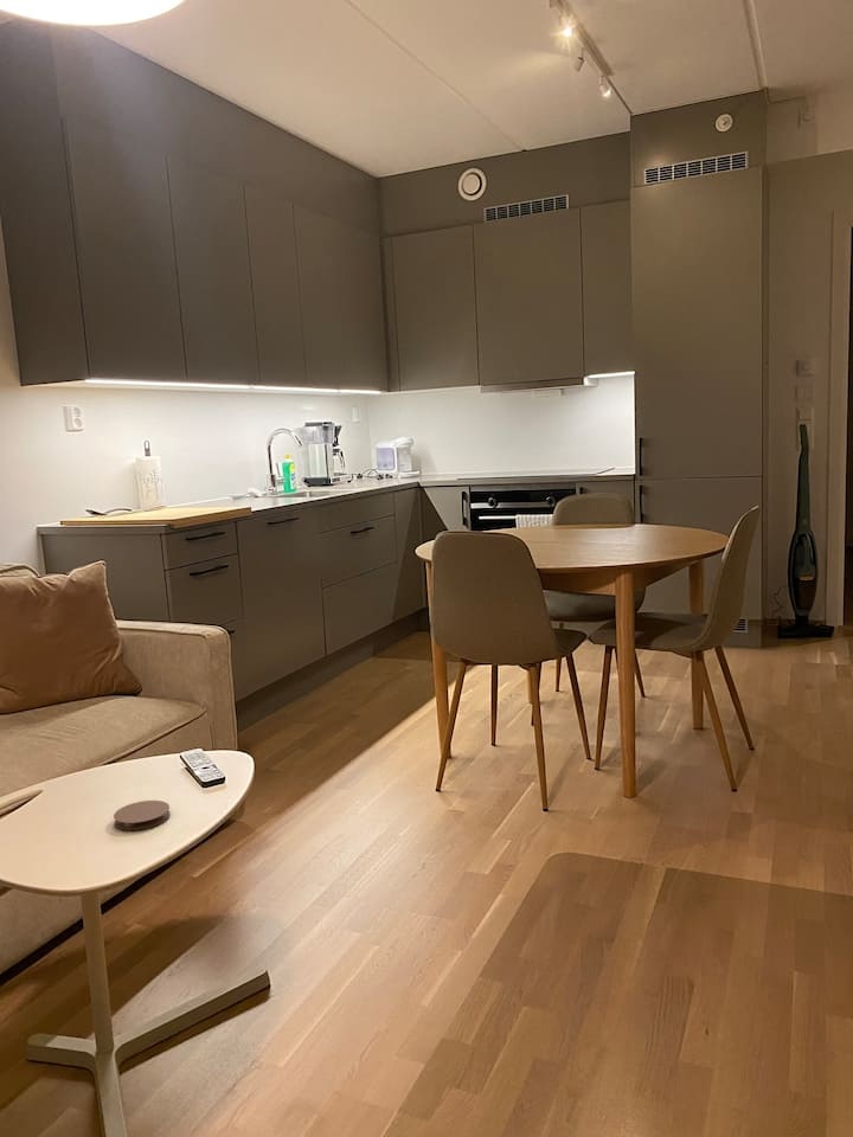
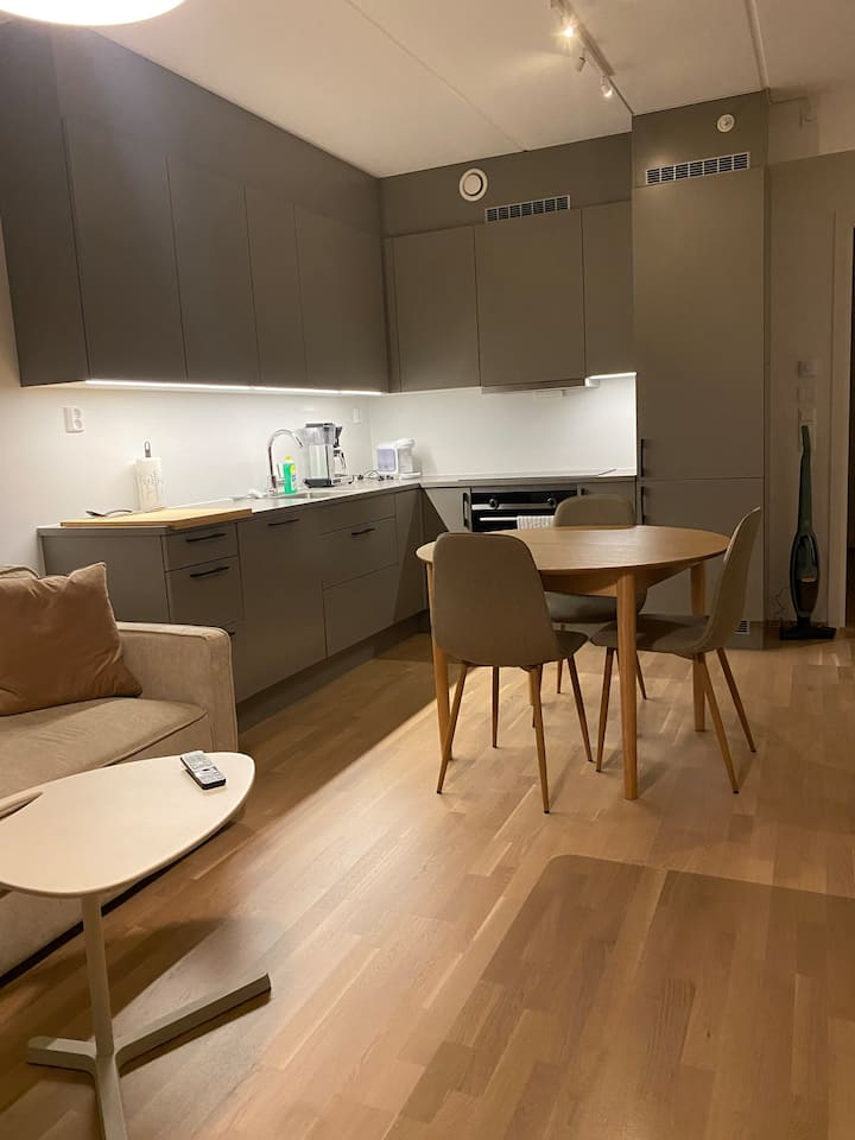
- coaster [113,799,172,831]
